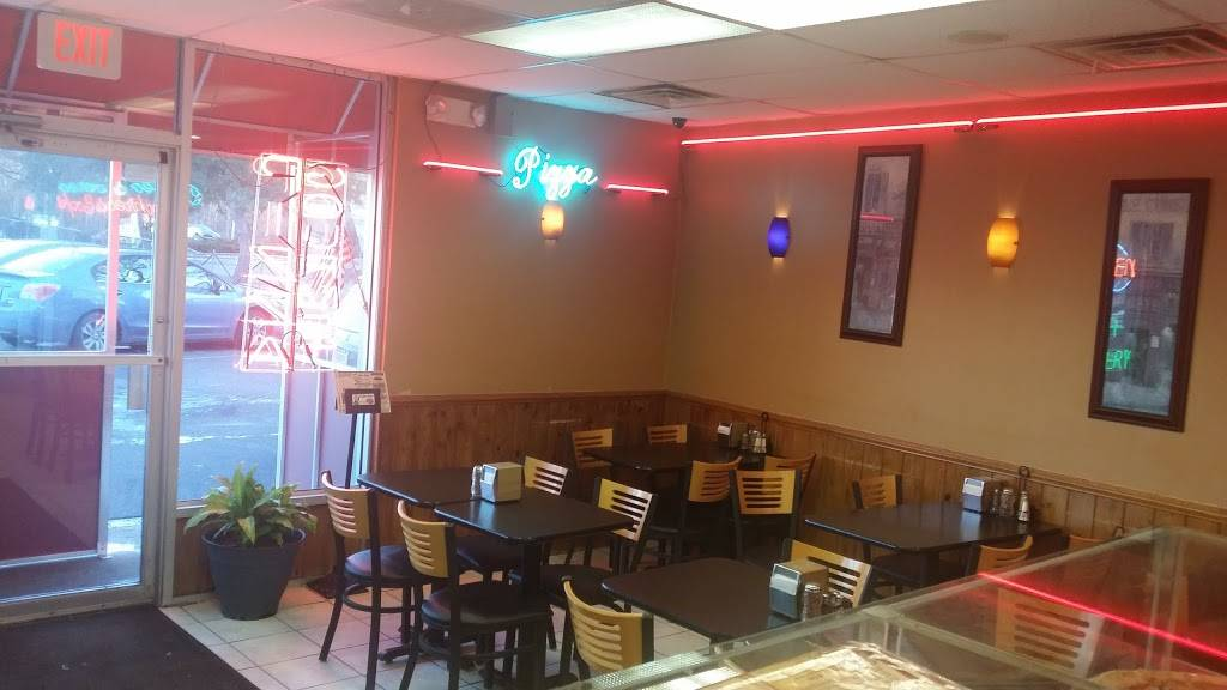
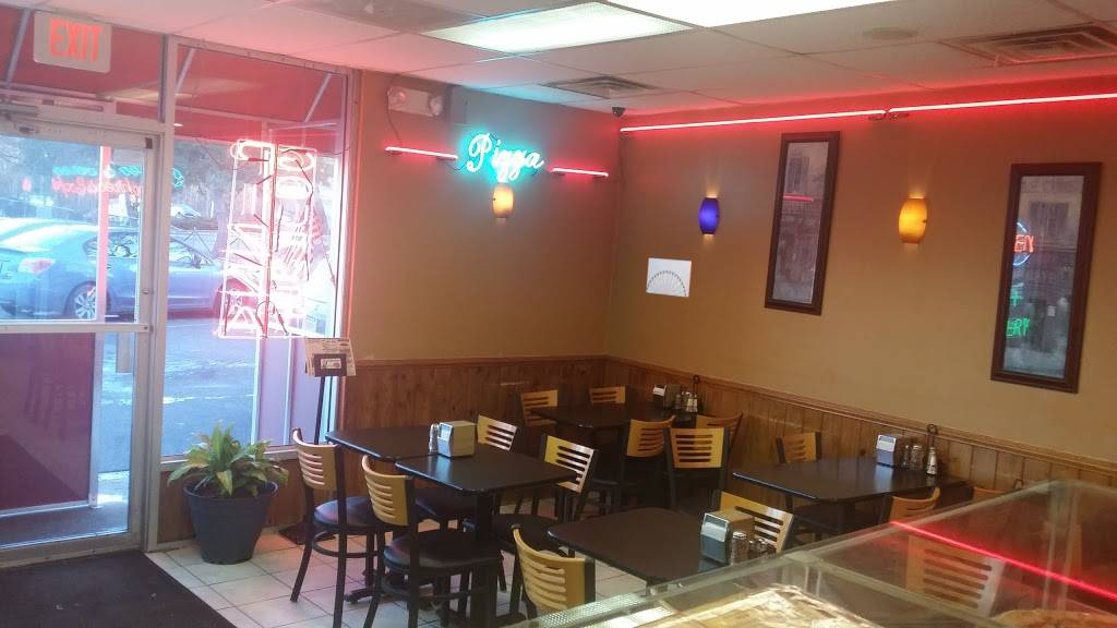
+ wall art [645,257,693,298]
